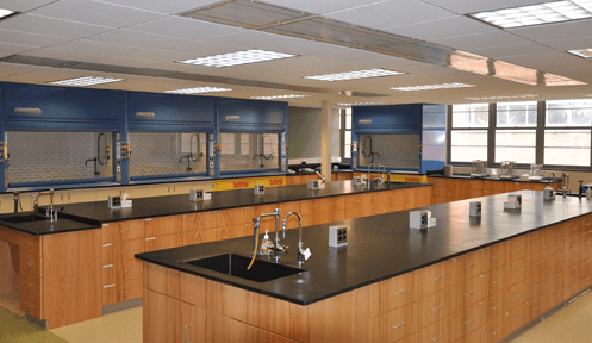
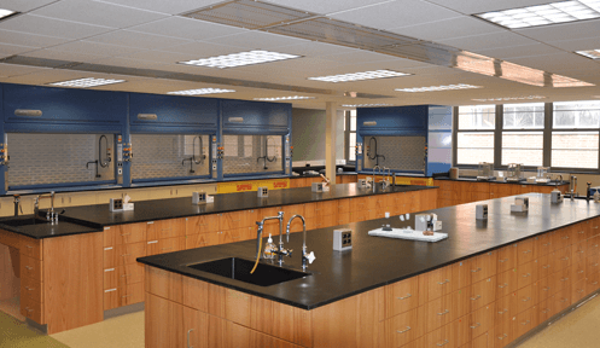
+ laboratory equipment [367,211,449,243]
